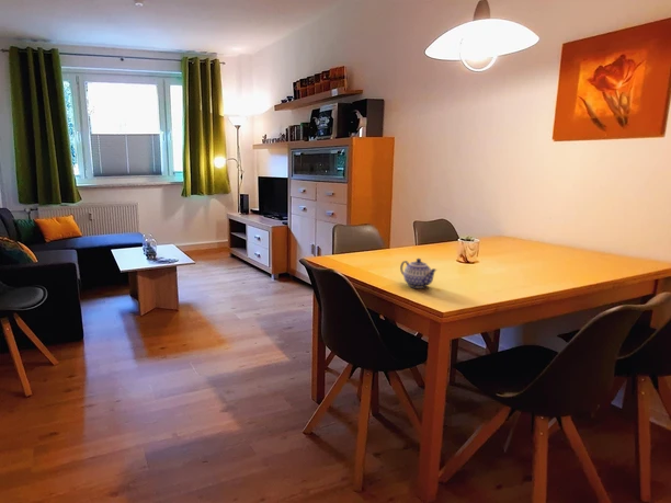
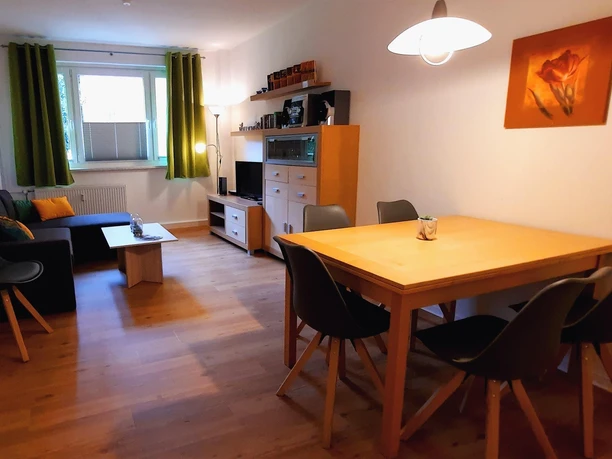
- teapot [399,258,437,289]
